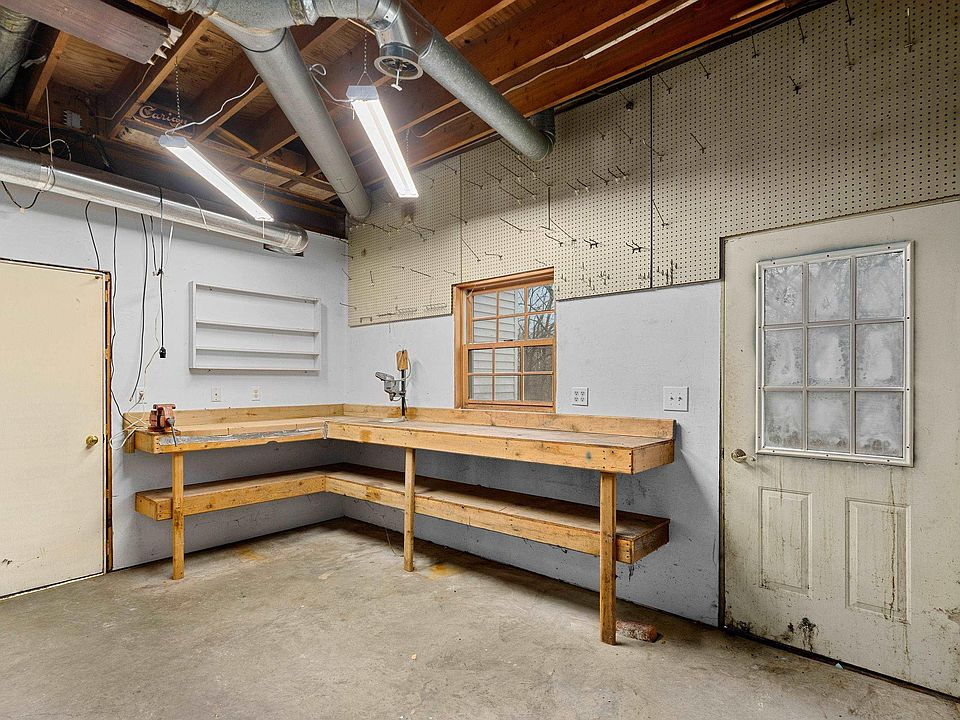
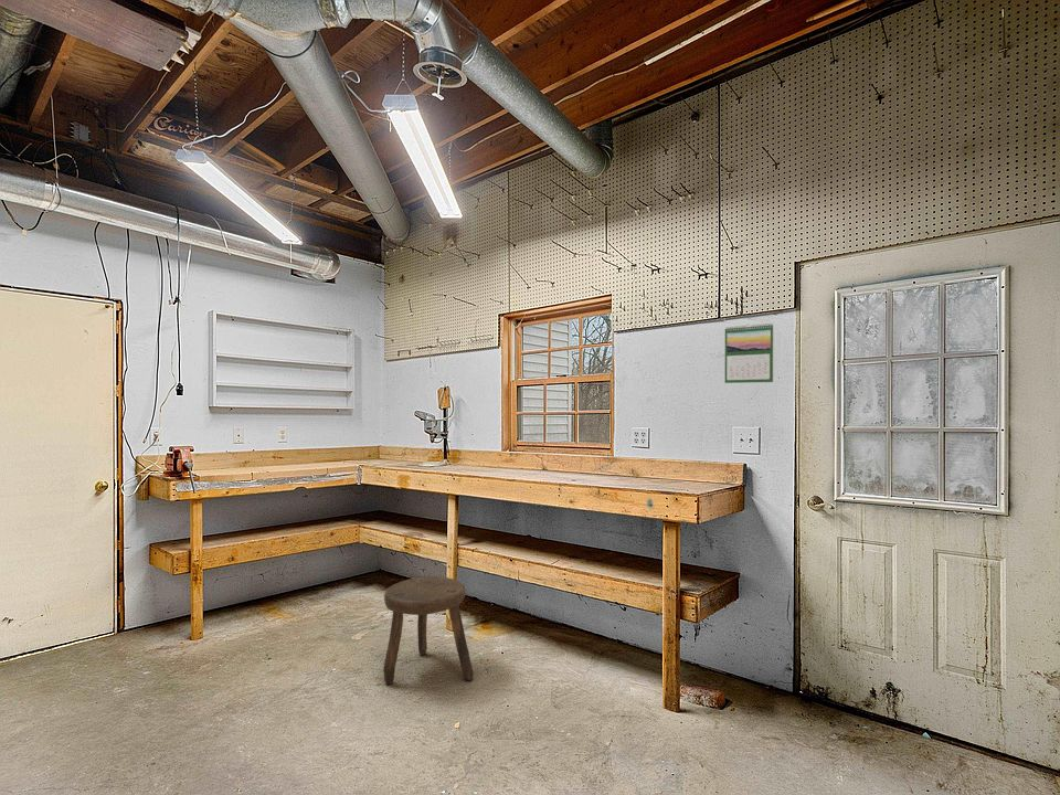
+ stool [383,575,475,686]
+ calendar [724,322,774,384]
